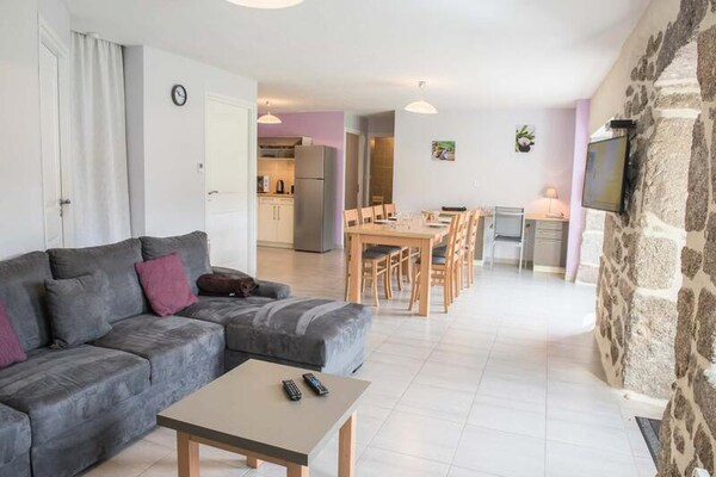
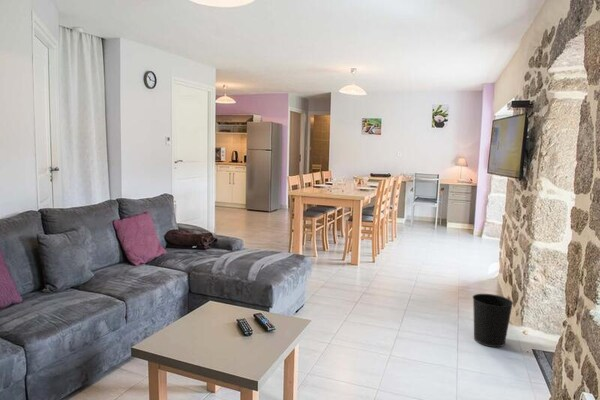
+ wastebasket [472,293,514,348]
